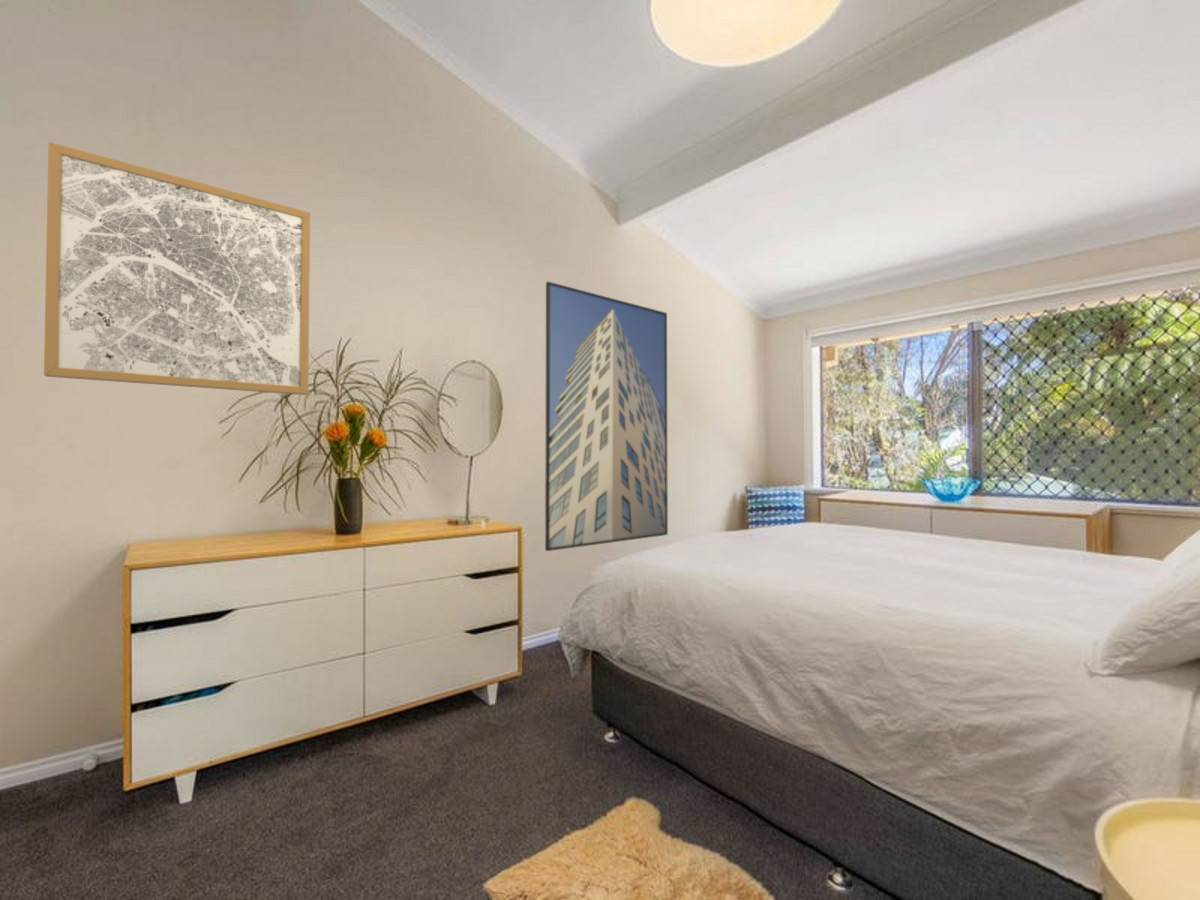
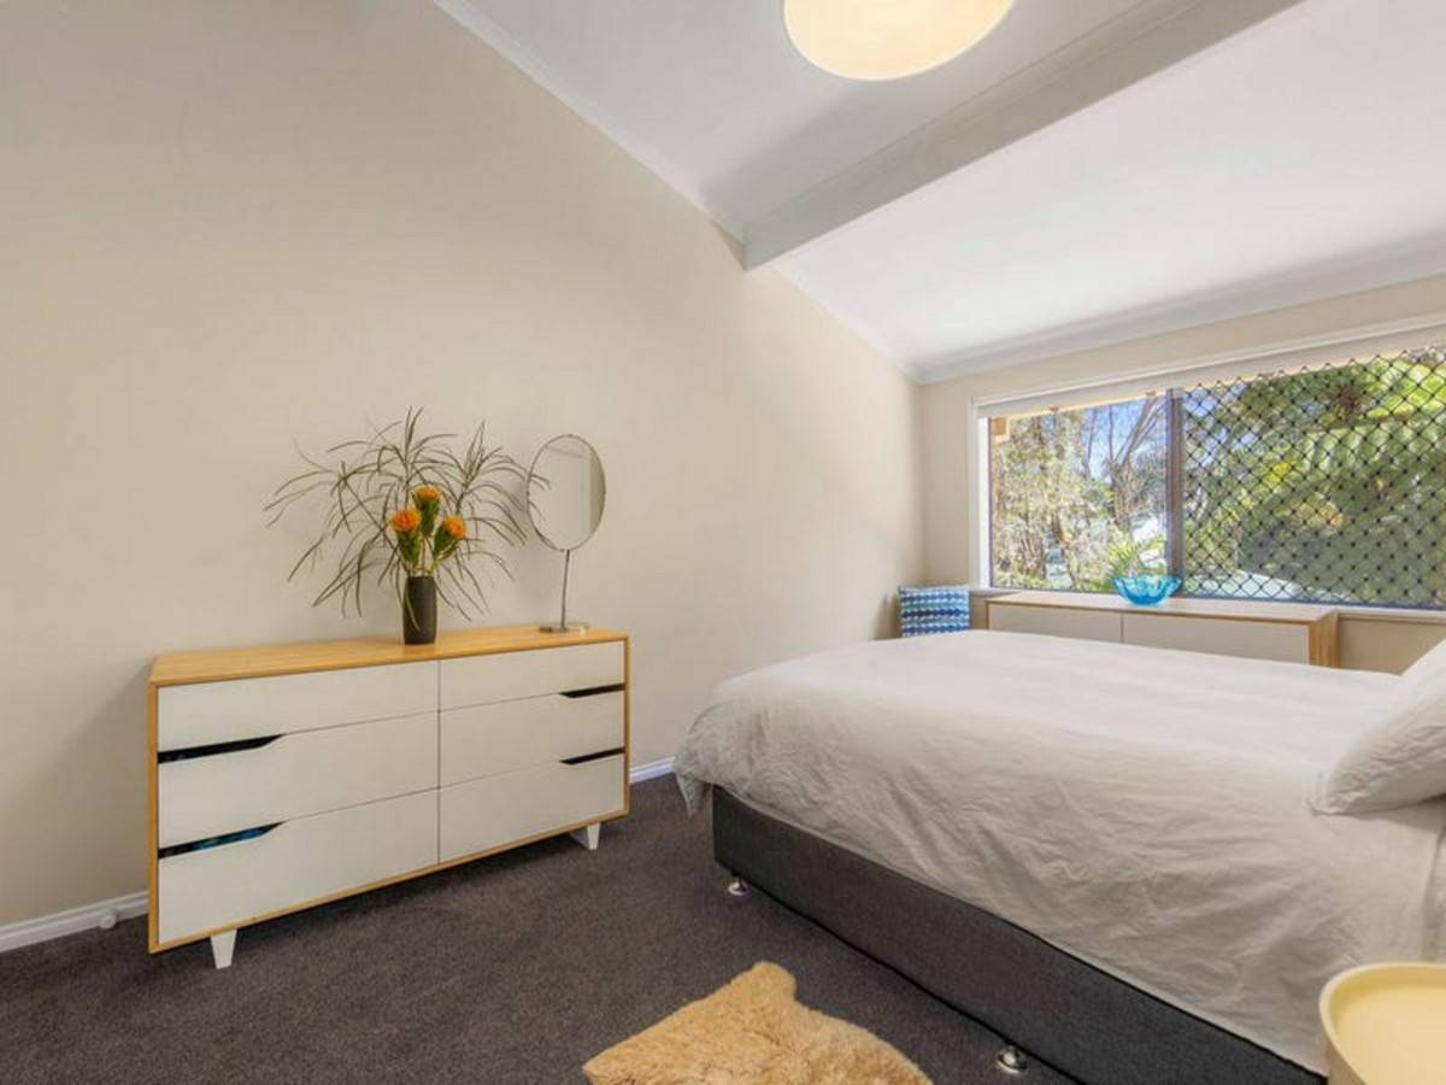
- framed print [544,281,669,552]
- wall art [43,141,311,396]
